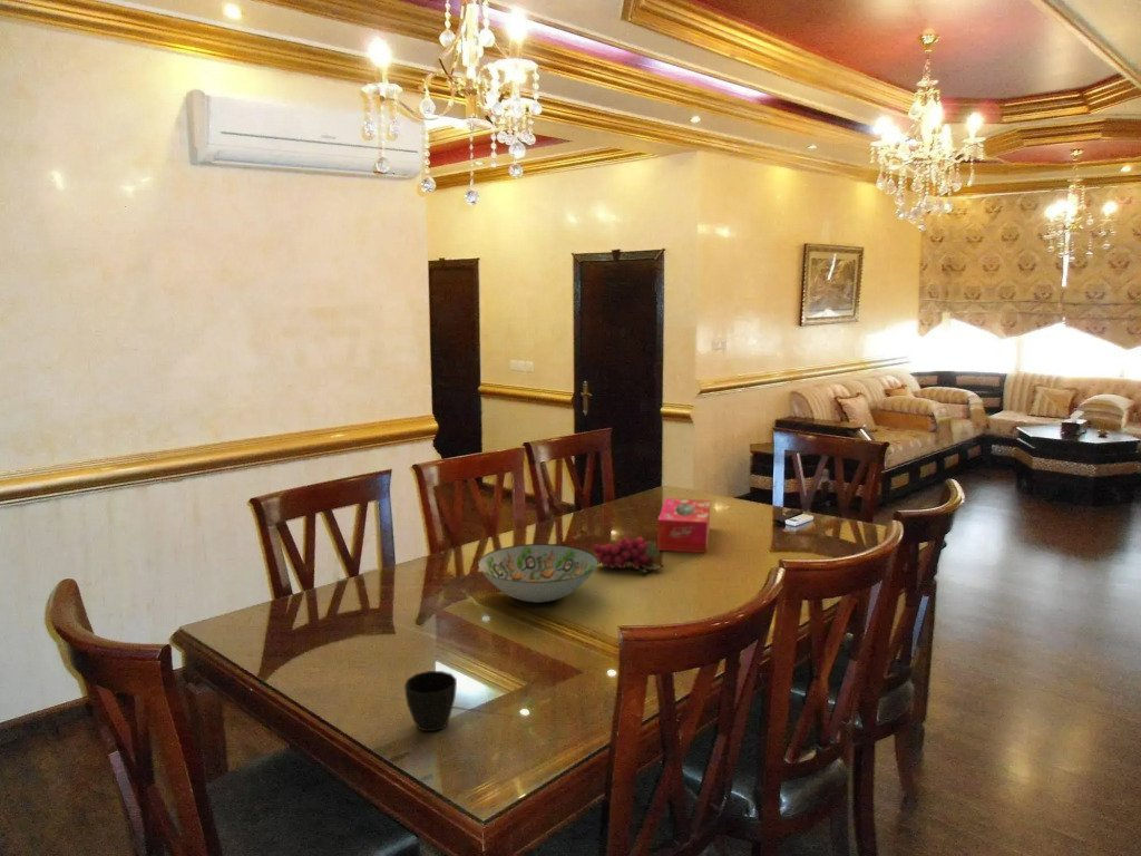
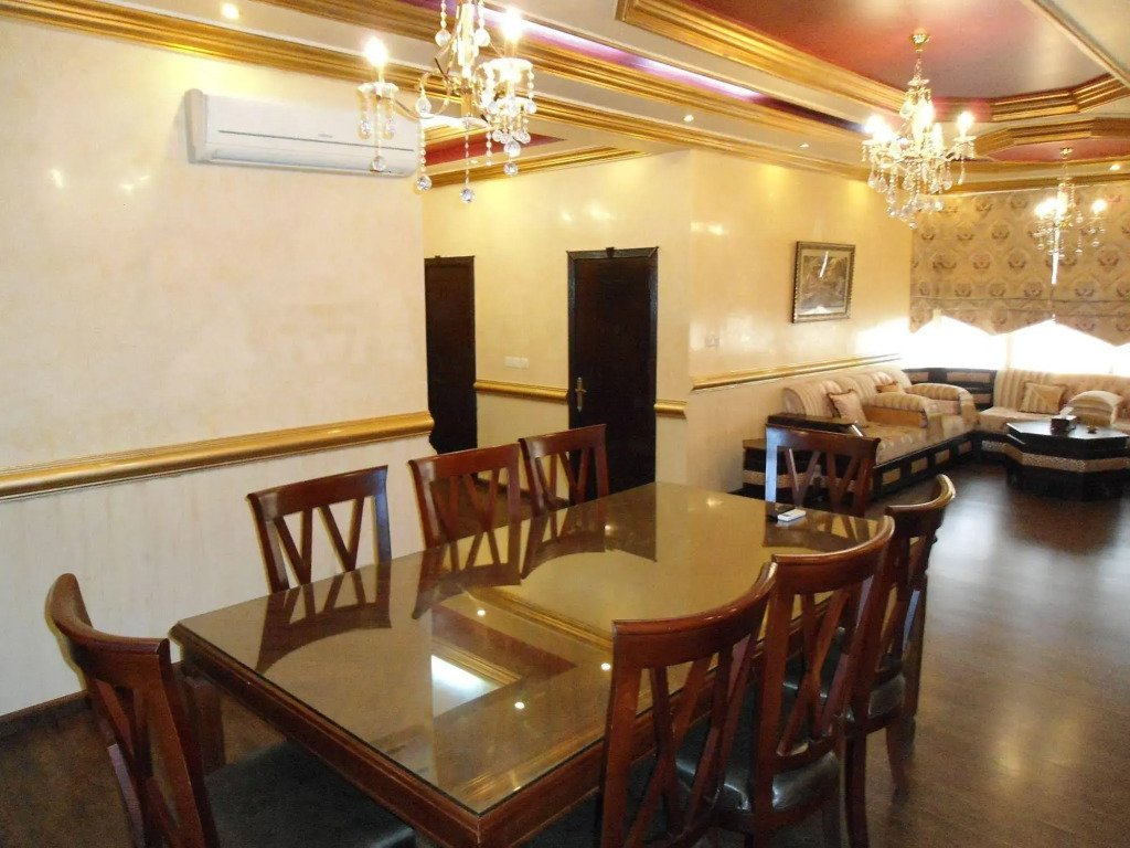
- cup [403,670,458,732]
- grapes [592,536,662,575]
- tissue box [656,497,711,554]
- decorative bowl [477,543,599,604]
